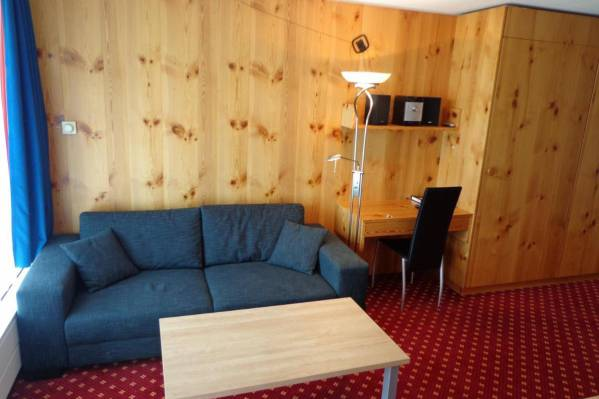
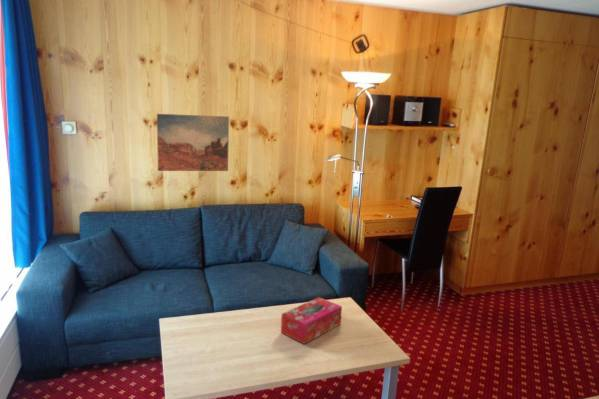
+ tissue box [280,296,343,345]
+ wall art [156,113,230,172]
